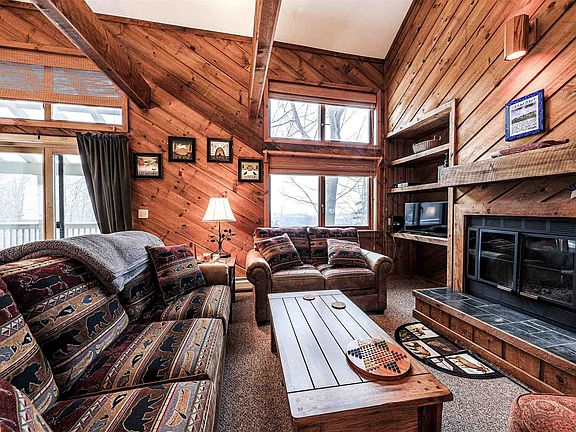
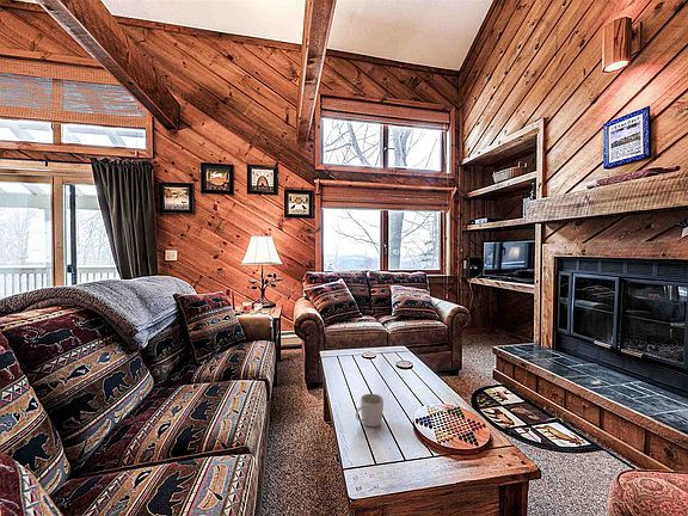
+ mug [355,393,385,428]
